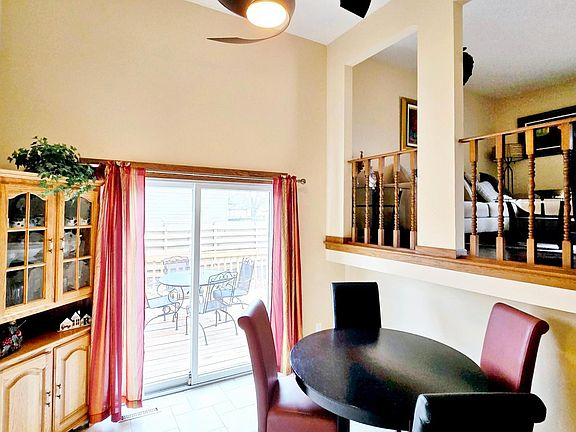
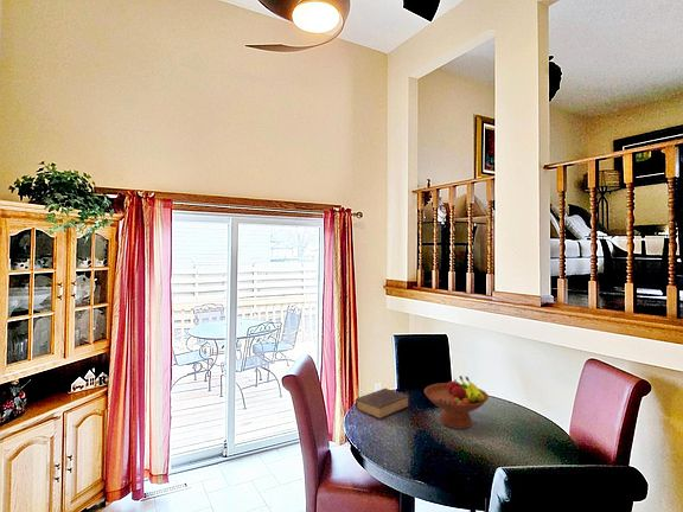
+ book [355,388,410,421]
+ fruit bowl [423,375,490,430]
